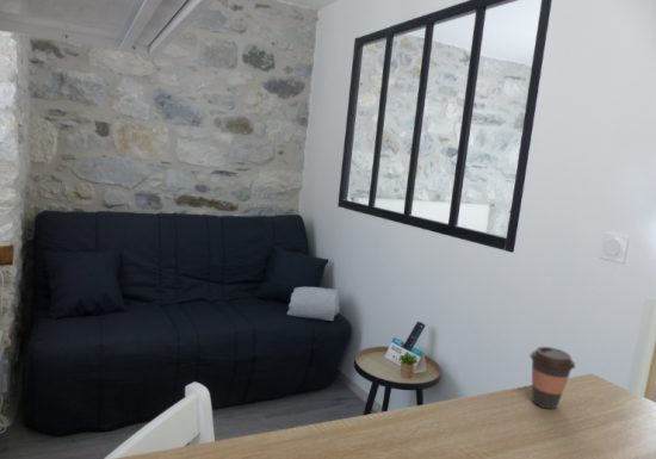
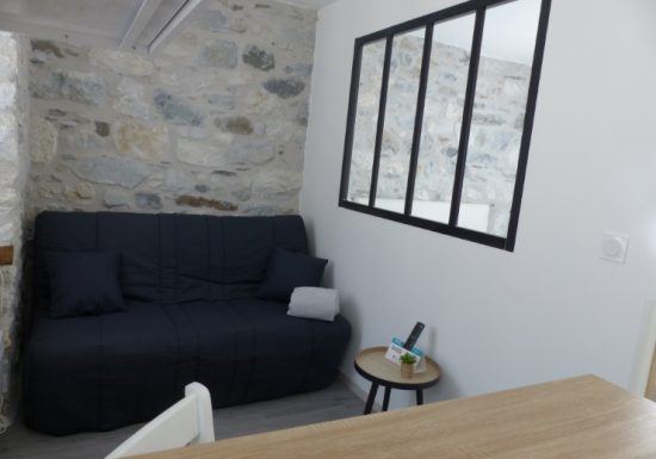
- coffee cup [528,346,576,410]
